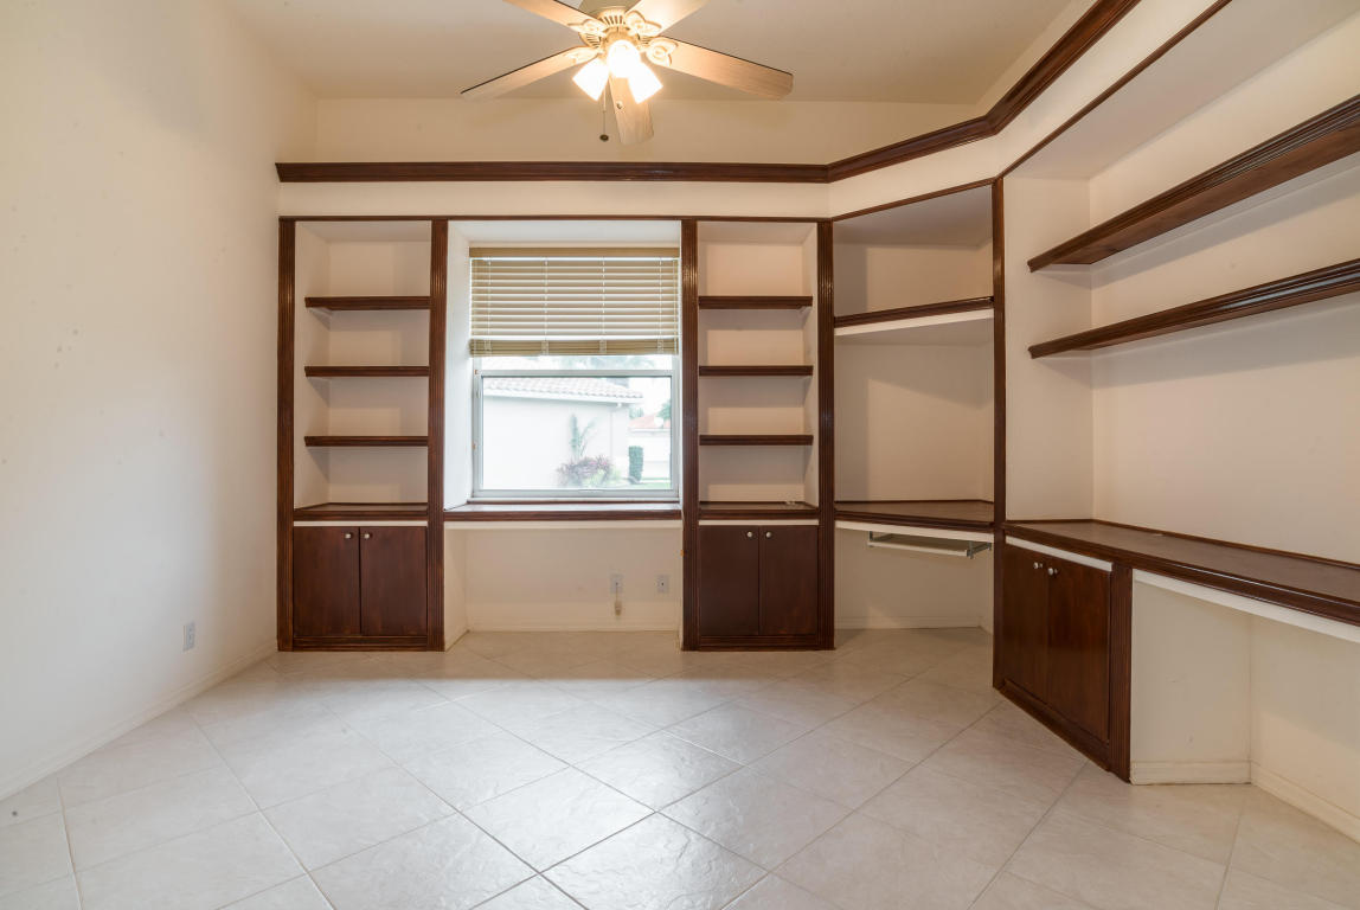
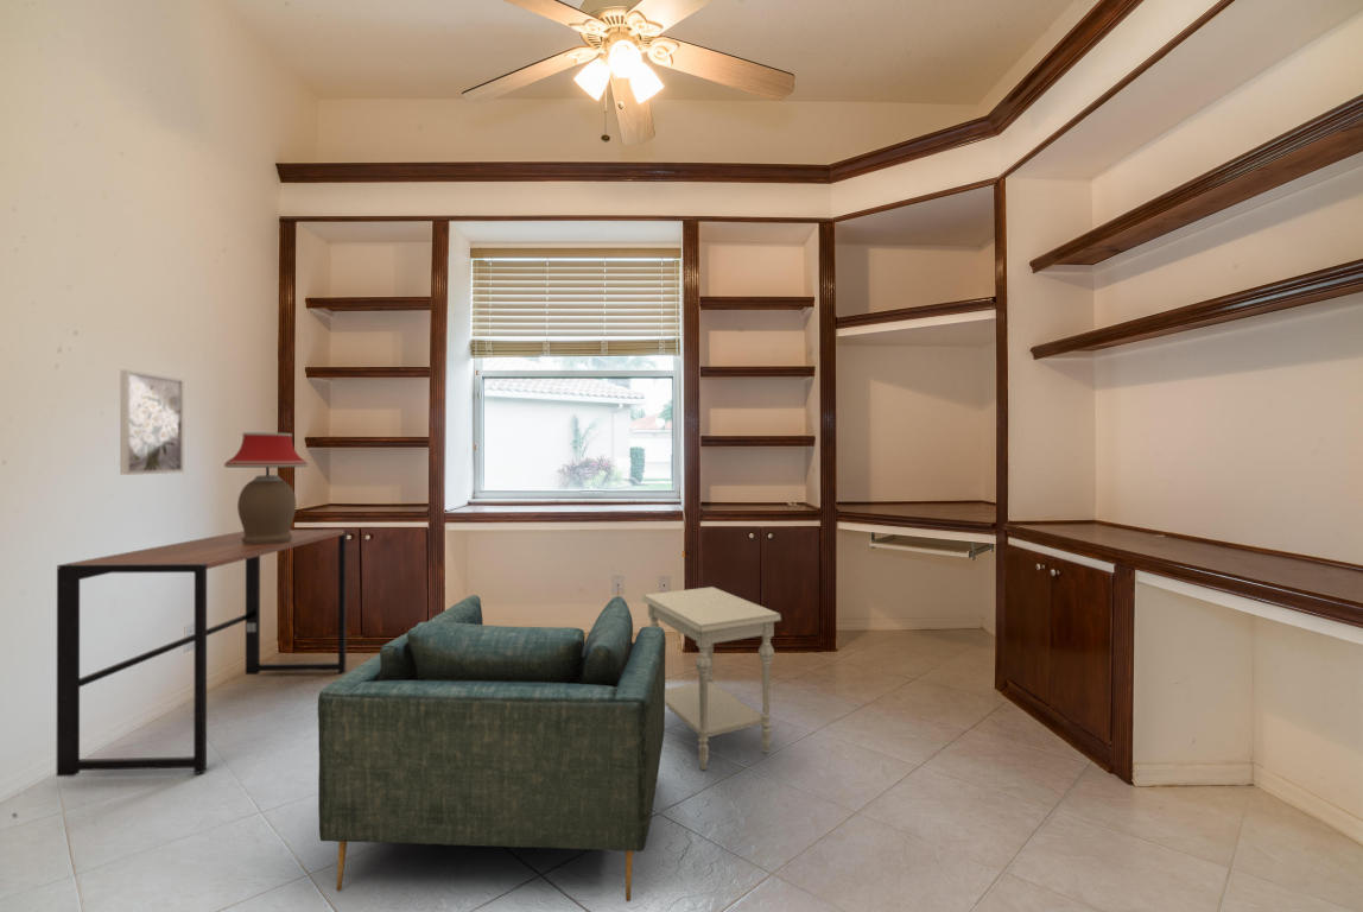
+ armchair [317,594,667,902]
+ table lamp [223,431,310,544]
+ desk [55,528,348,778]
+ wall art [119,368,185,476]
+ side table [641,585,782,771]
